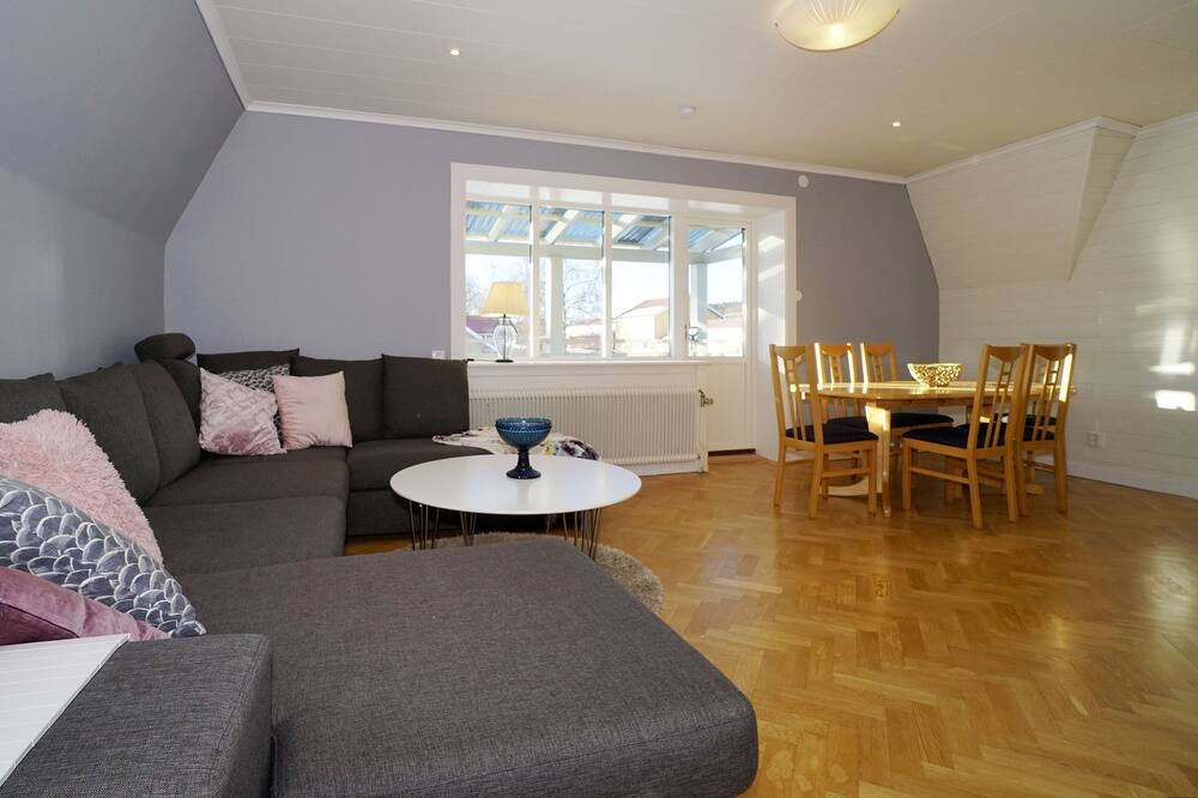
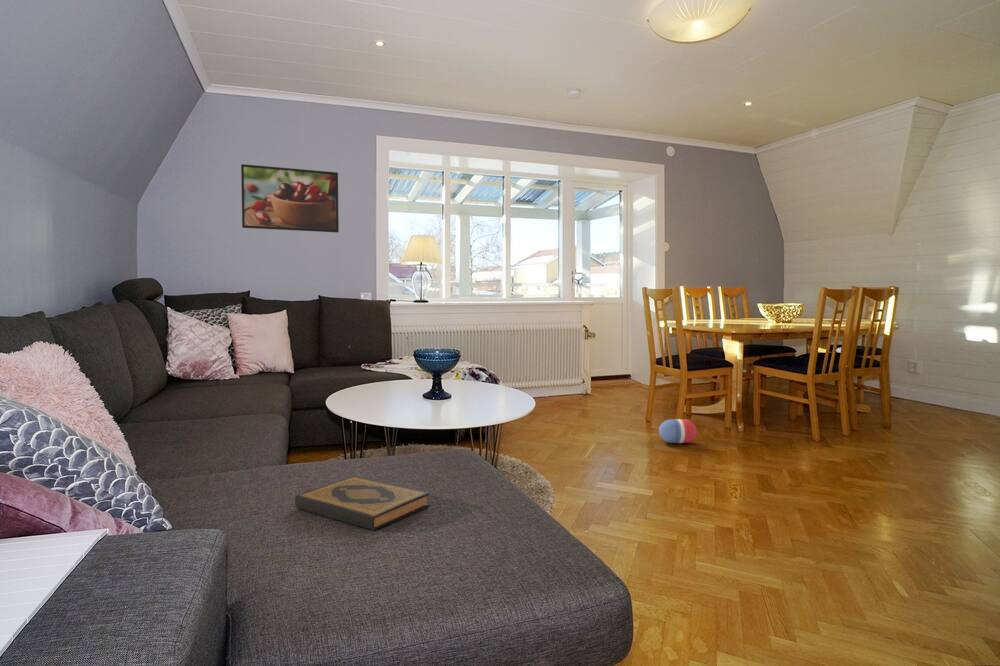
+ hardback book [294,475,430,531]
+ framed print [240,163,340,233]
+ capsule [658,418,698,444]
